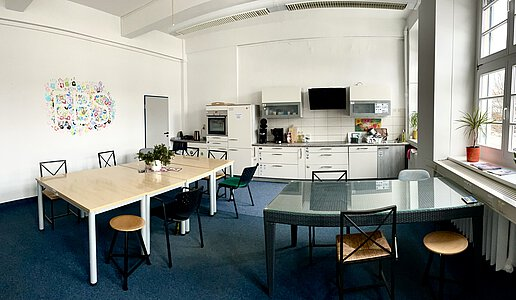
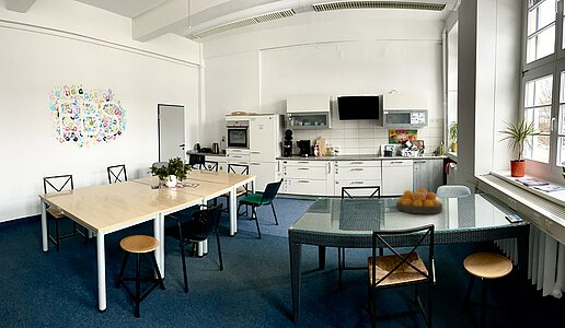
+ fruit bowl [395,188,443,214]
